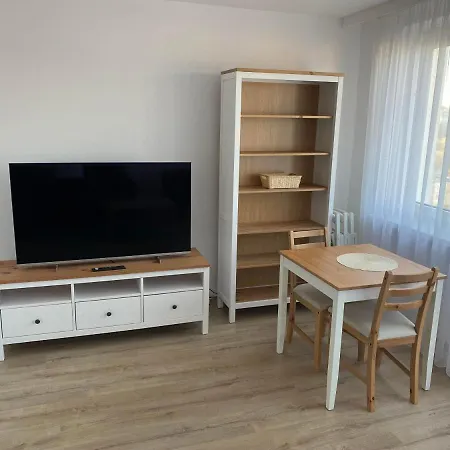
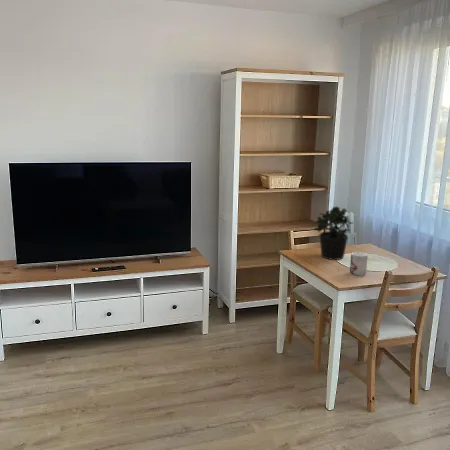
+ mug [349,251,369,276]
+ potted plant [313,205,354,261]
